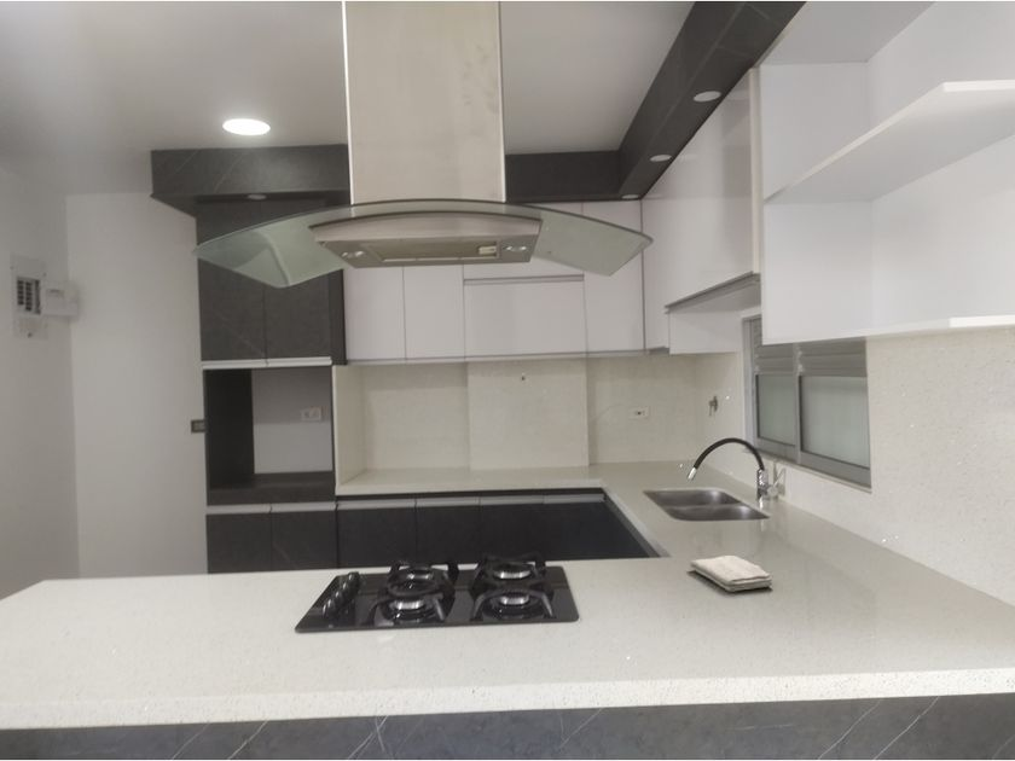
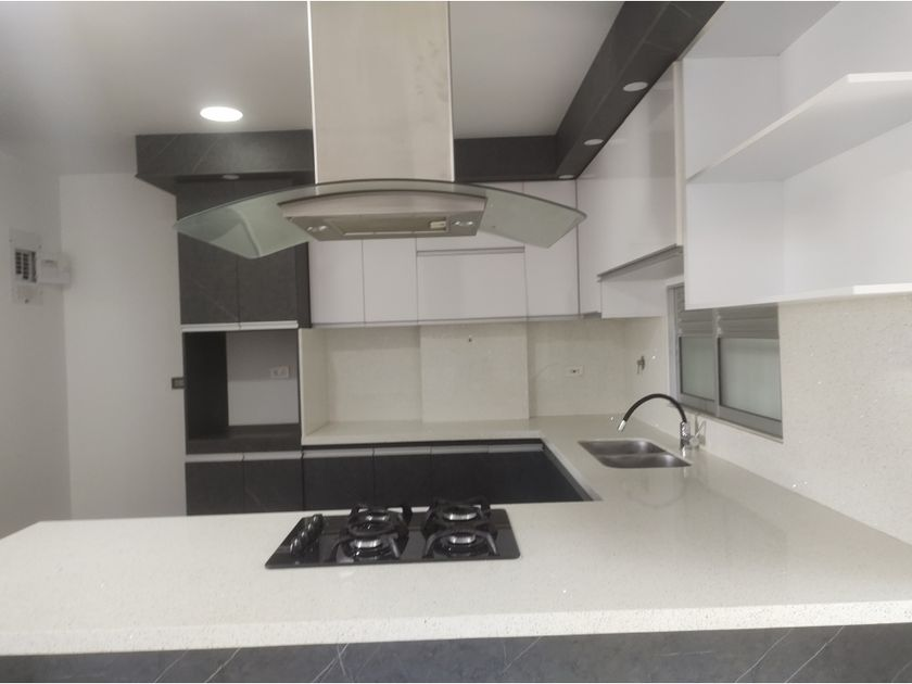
- washcloth [689,554,775,593]
